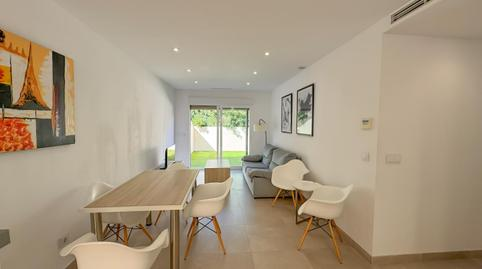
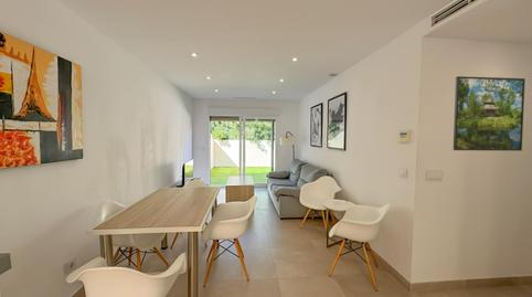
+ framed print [453,75,526,152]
